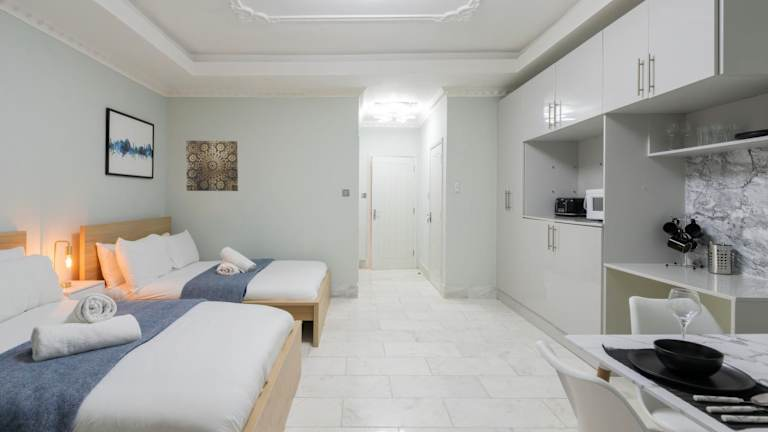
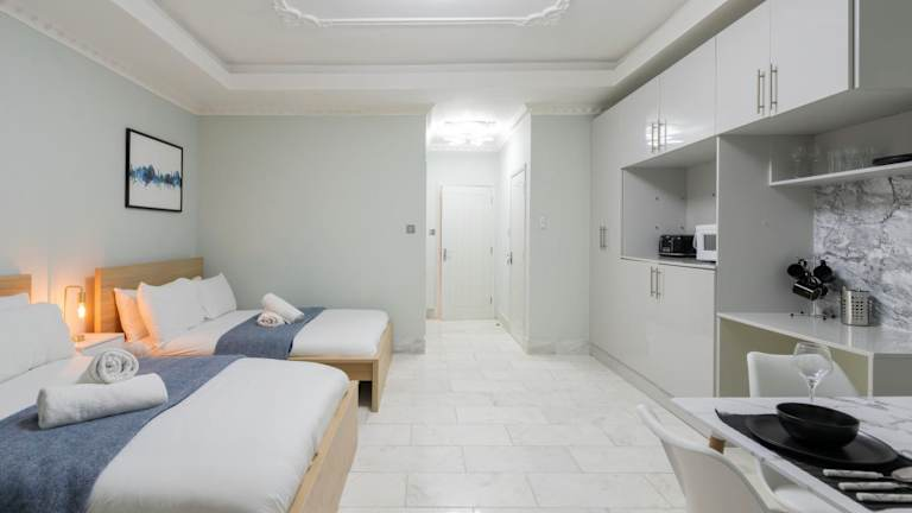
- wall art [185,140,239,192]
